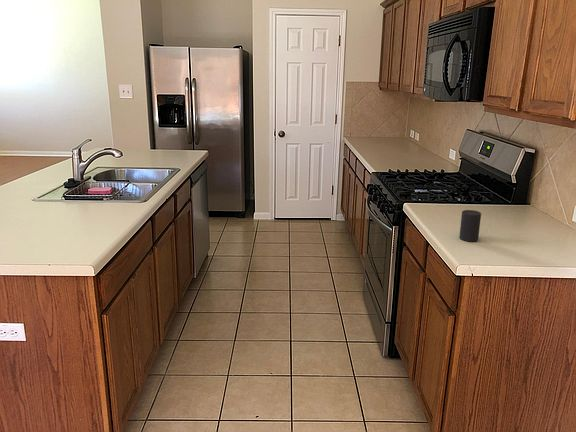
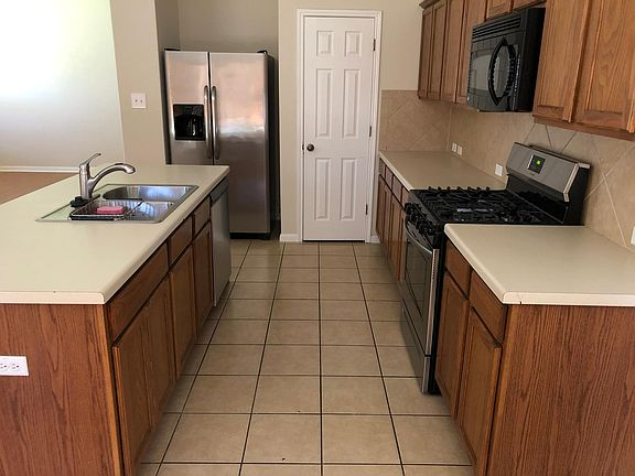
- cup [458,209,482,242]
